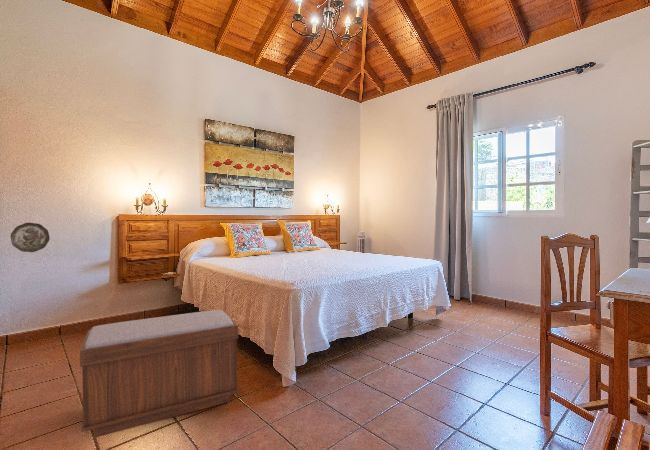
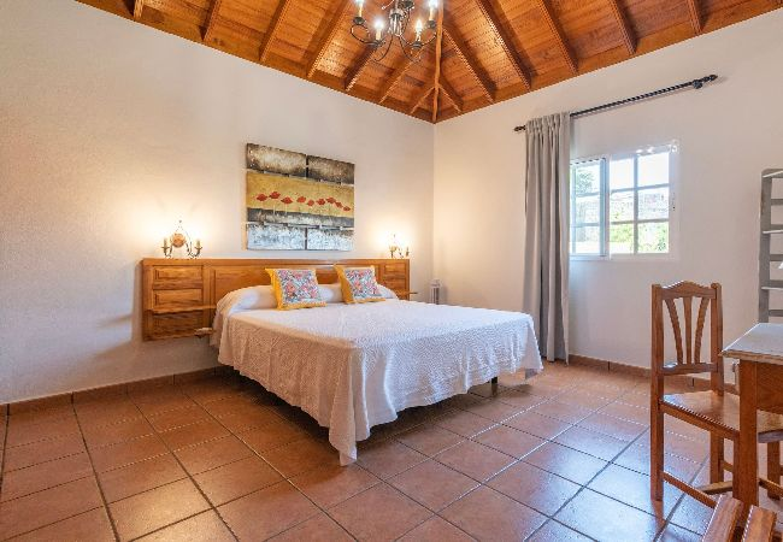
- bench [79,309,240,439]
- decorative plate [10,222,51,253]
